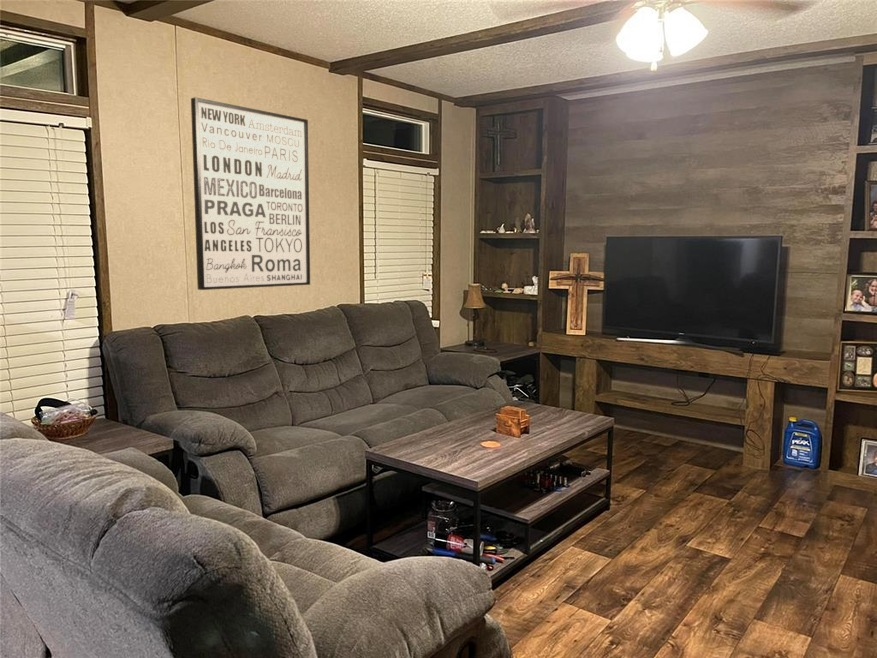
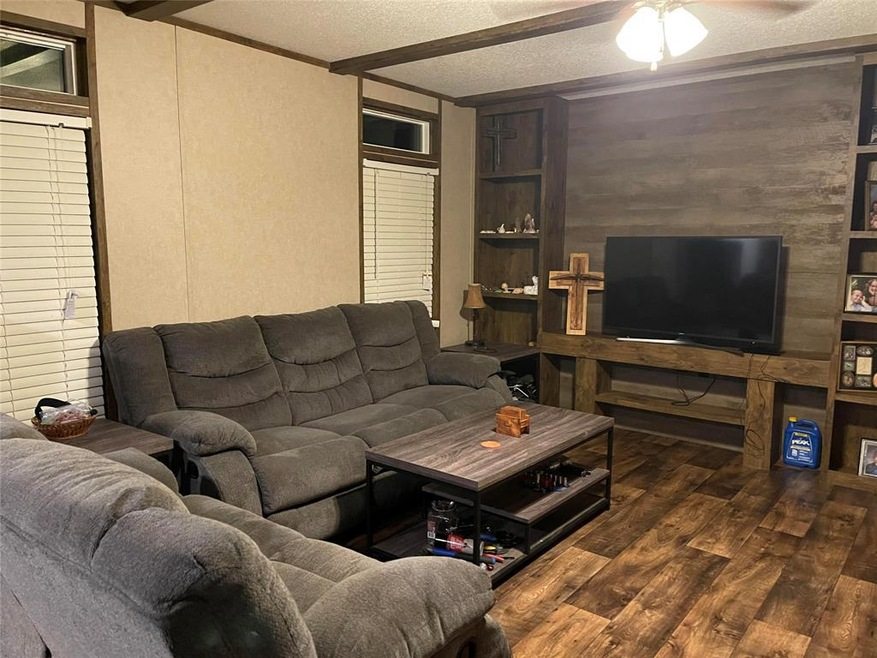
- wall art [190,96,311,291]
